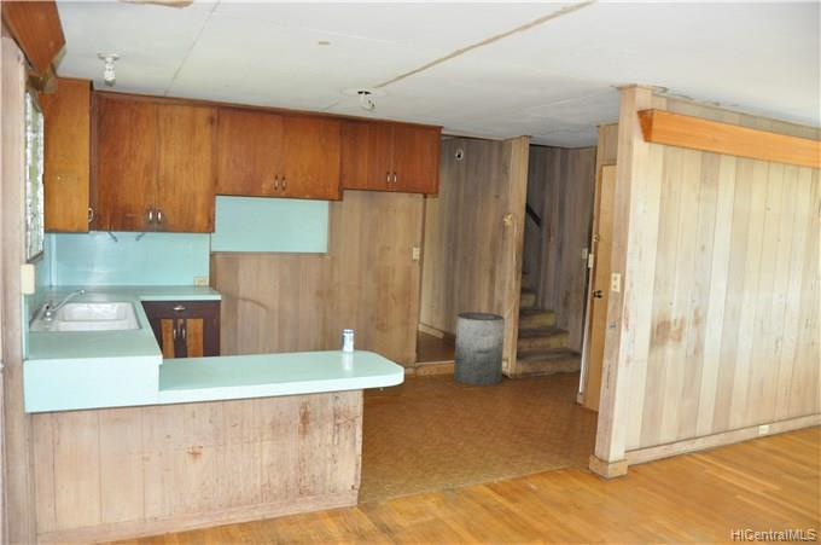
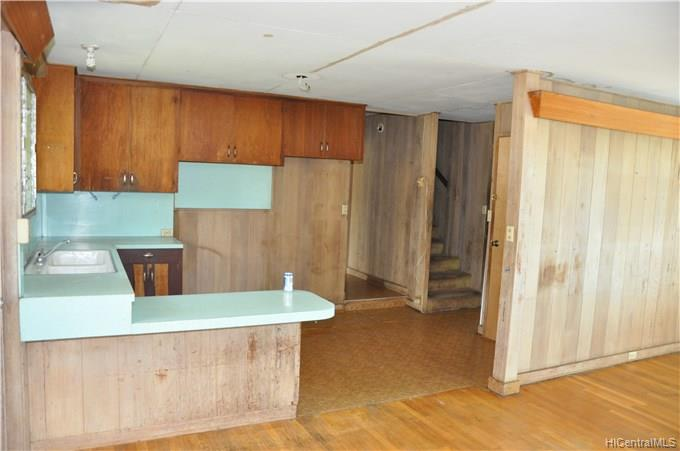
- trash can [453,311,506,387]
